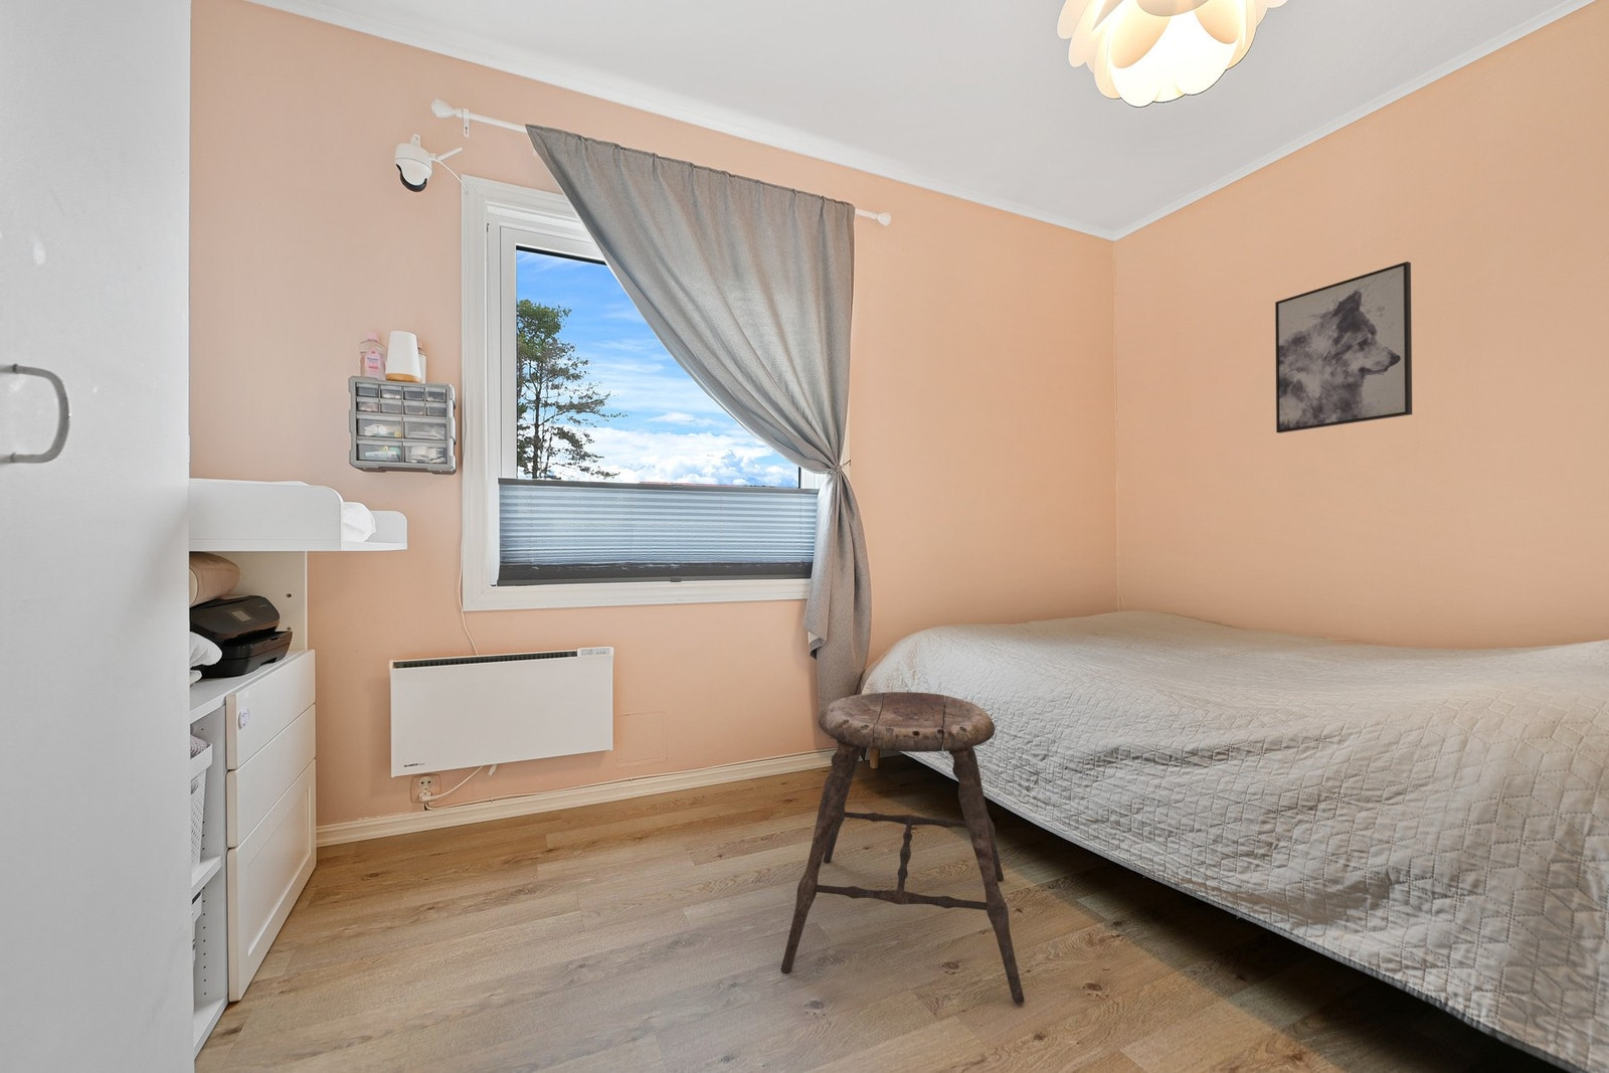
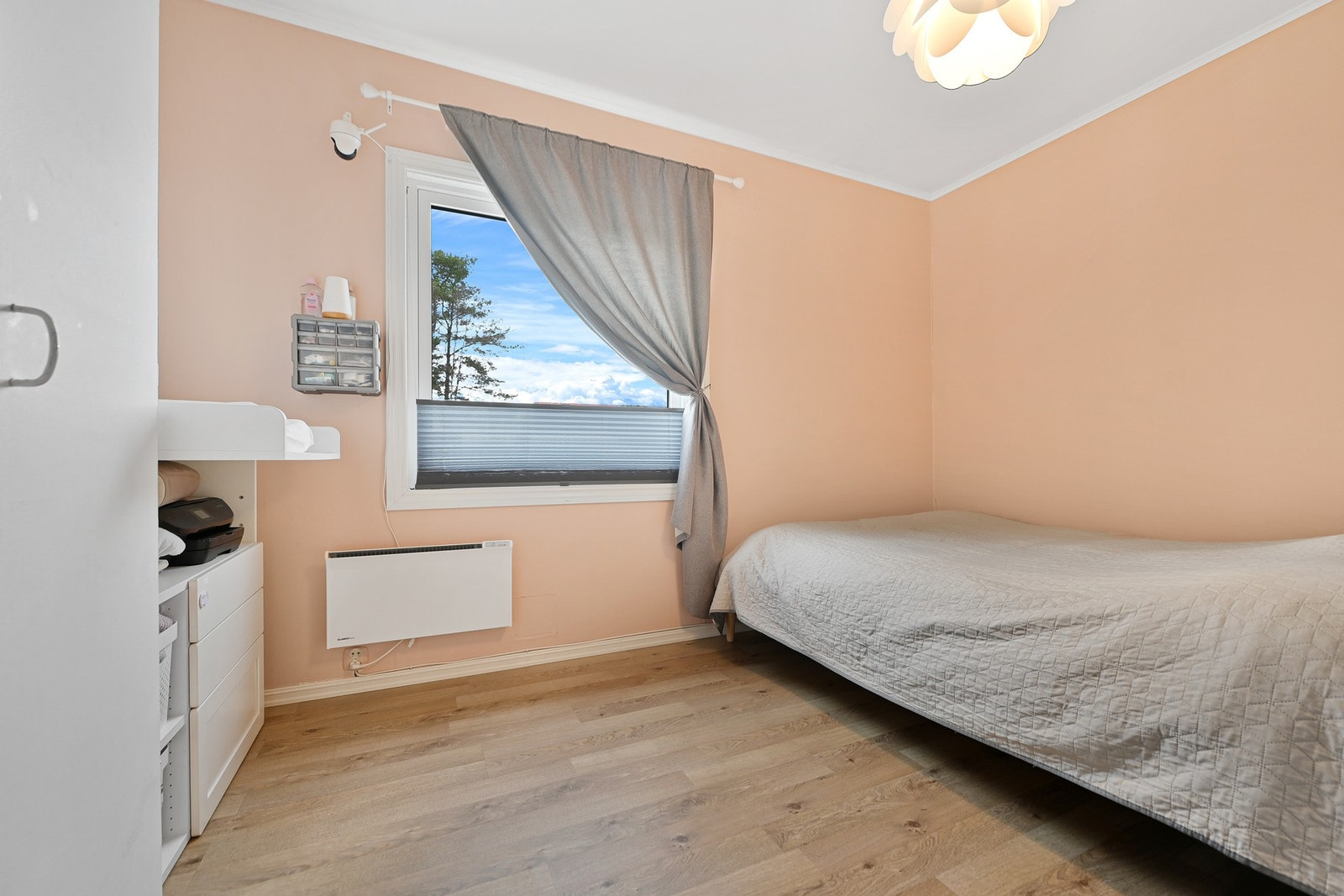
- wall art [1274,260,1413,435]
- stool [781,691,1026,1005]
